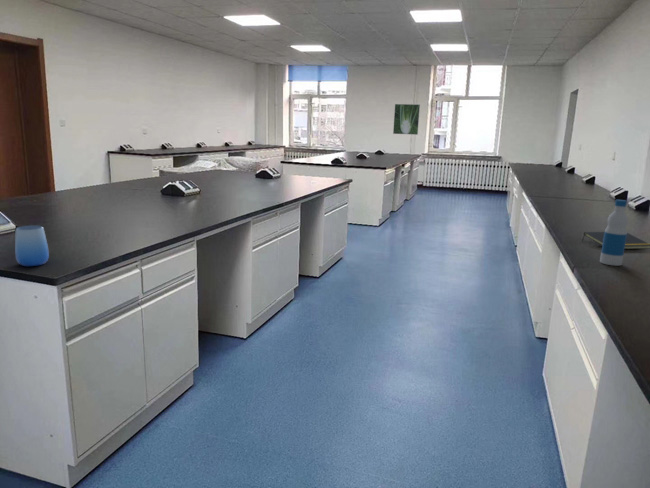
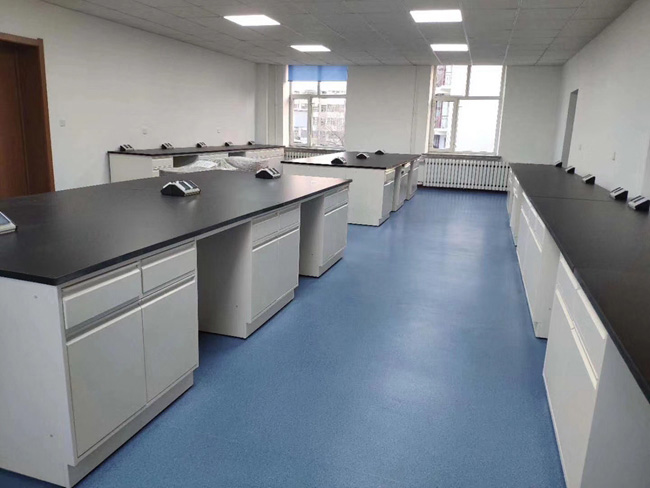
- notepad [581,231,650,250]
- cup [14,225,50,267]
- bottle [599,199,629,267]
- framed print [392,103,421,136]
